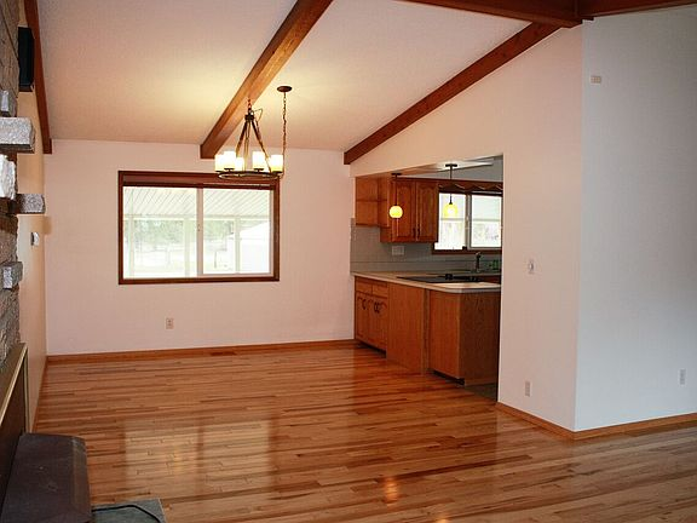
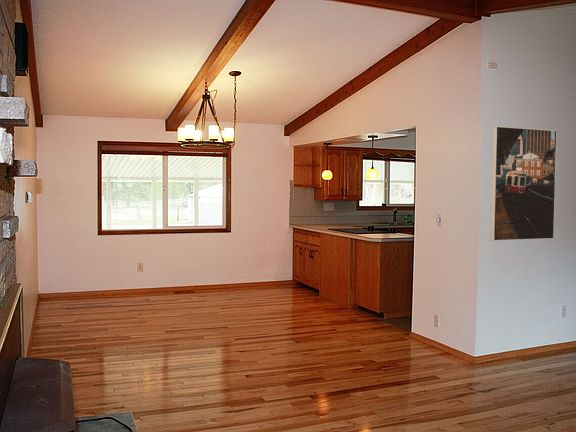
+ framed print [490,125,558,242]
